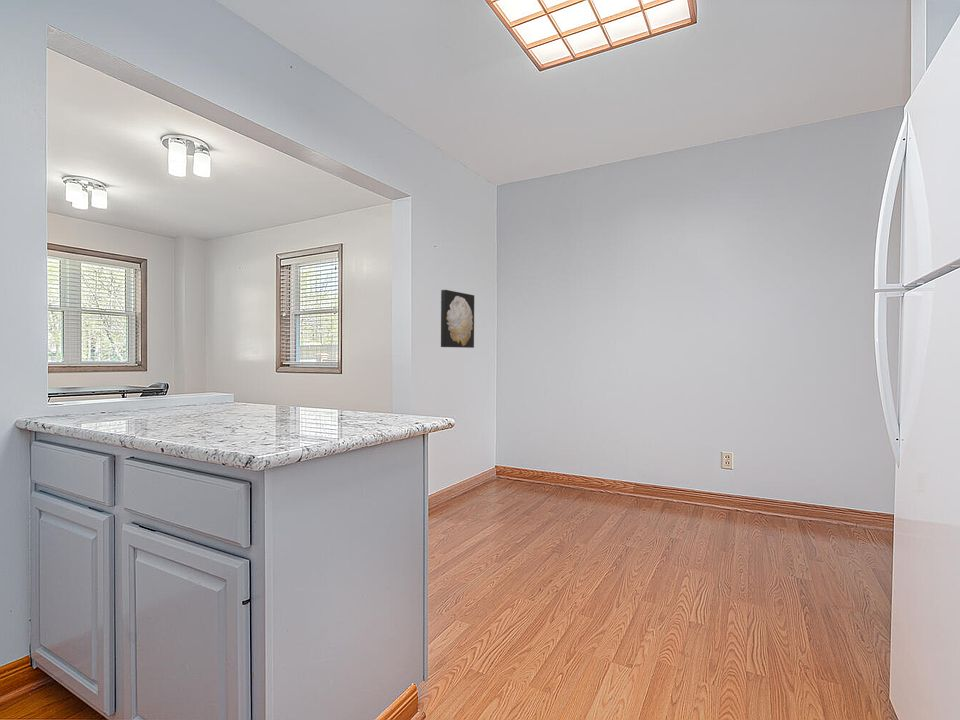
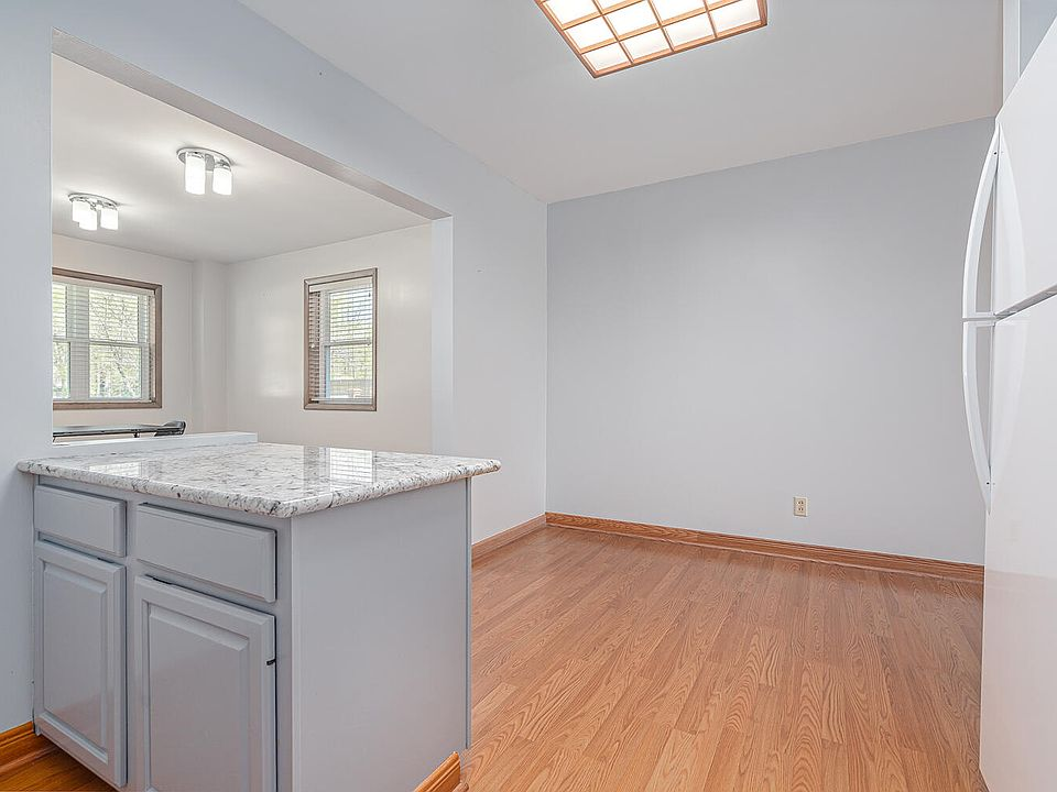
- wall art [440,289,475,349]
